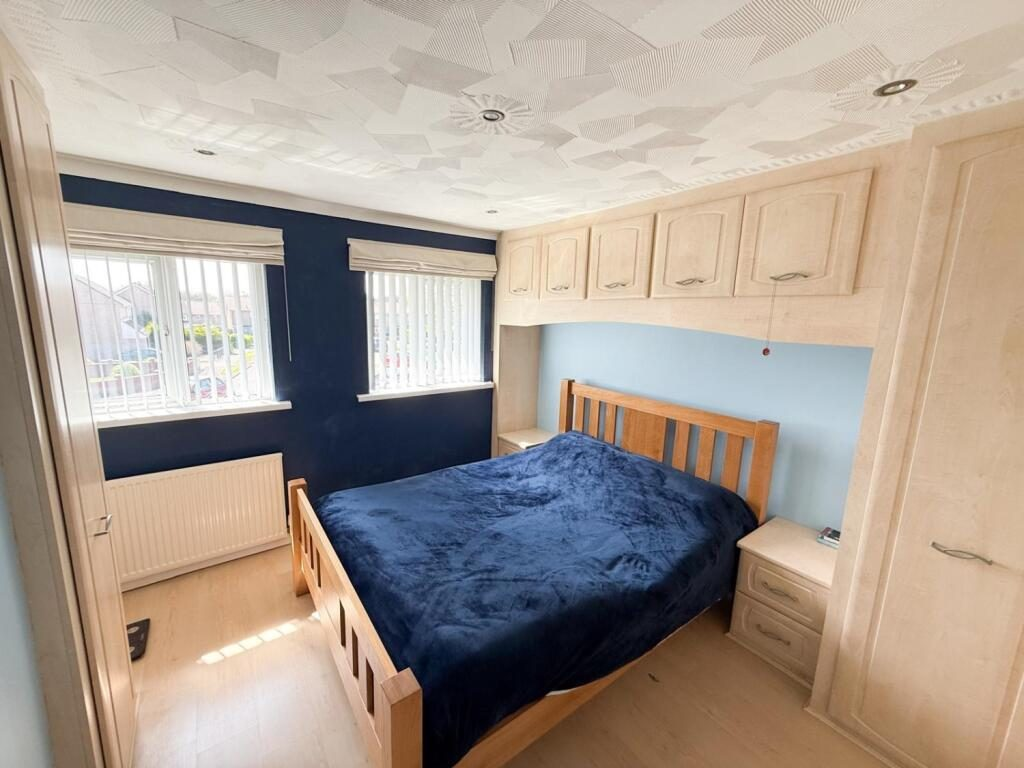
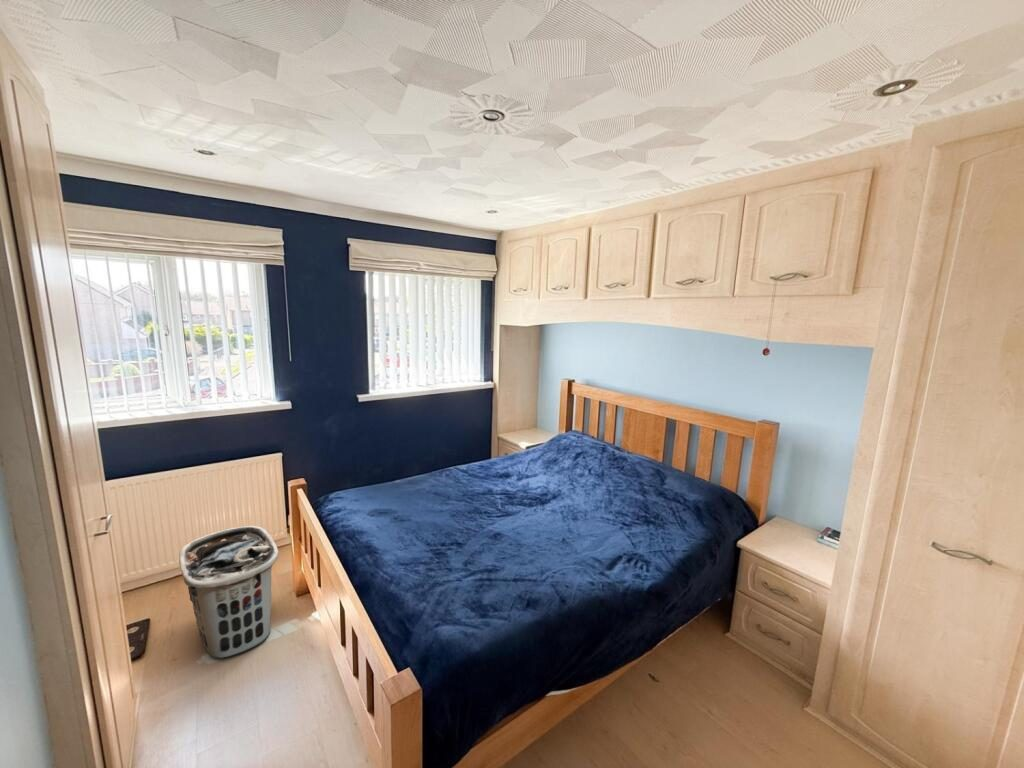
+ clothes hamper [178,525,280,659]
